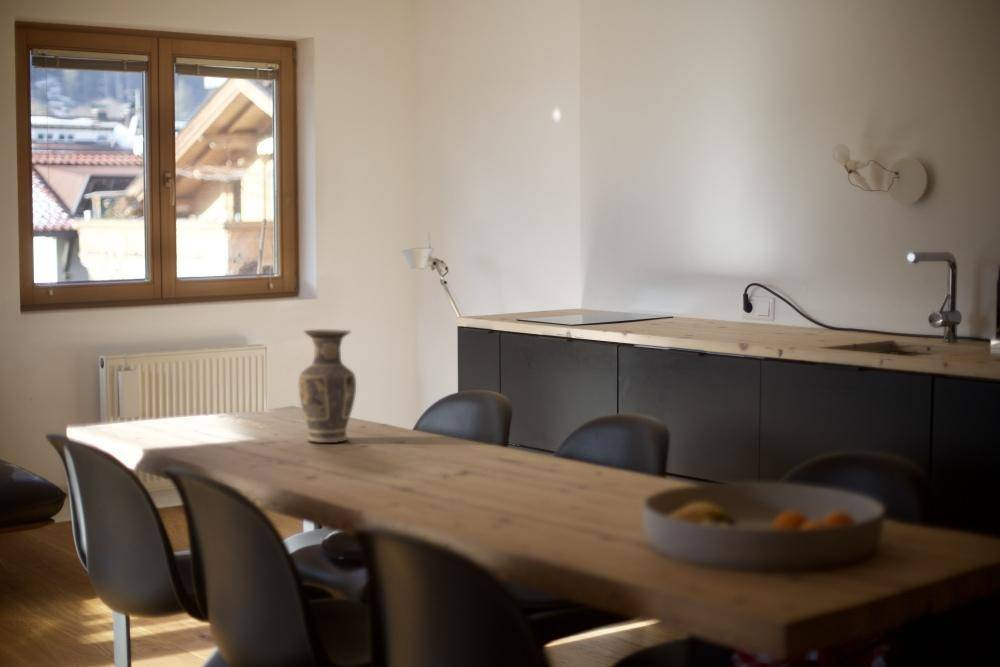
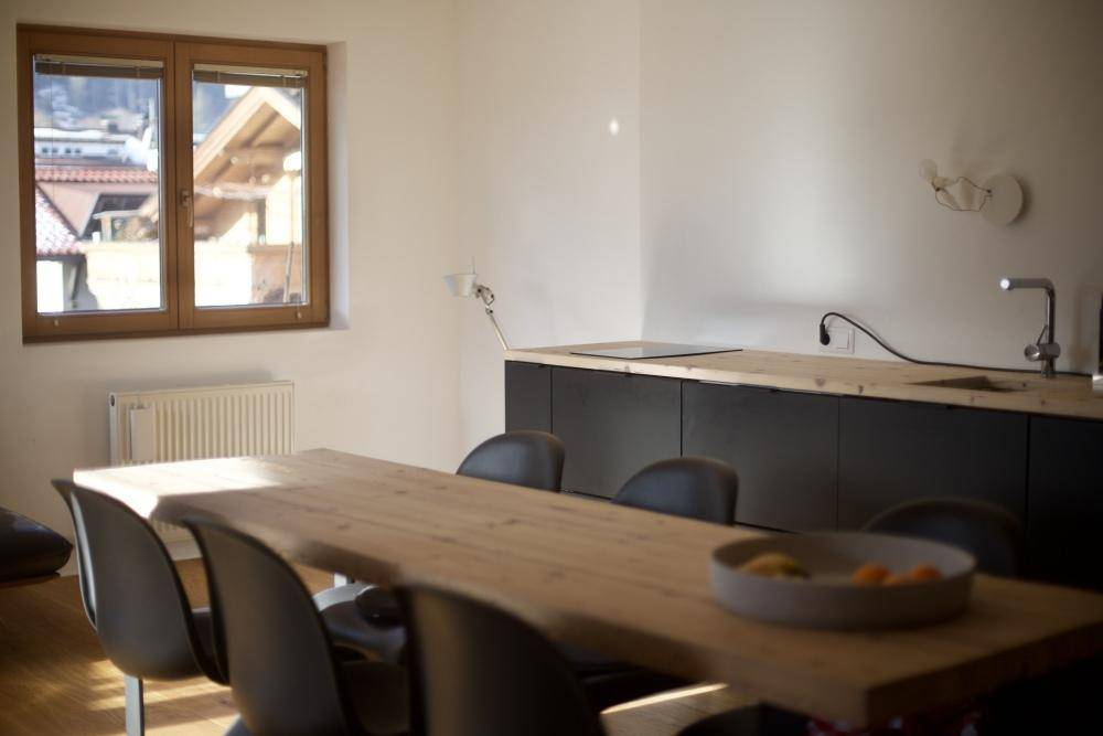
- vase [297,329,357,444]
